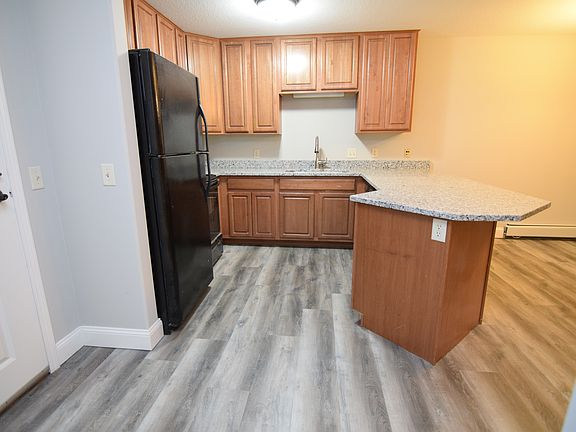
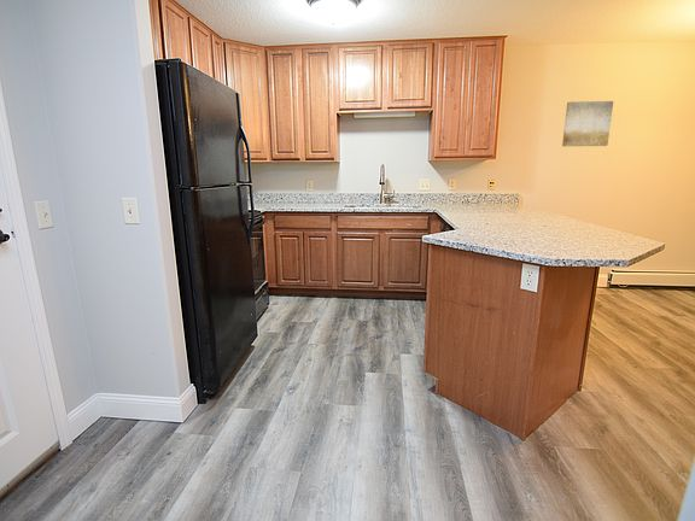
+ wall art [561,100,614,147]
